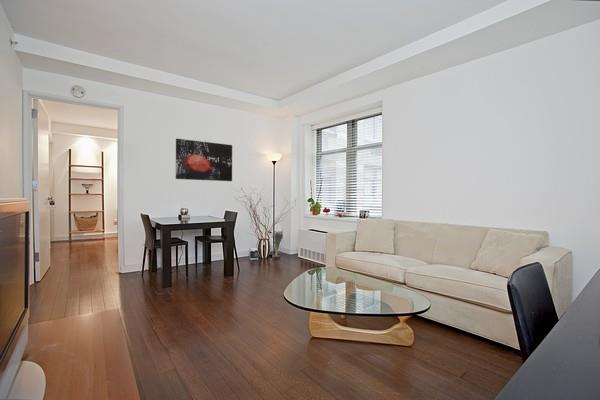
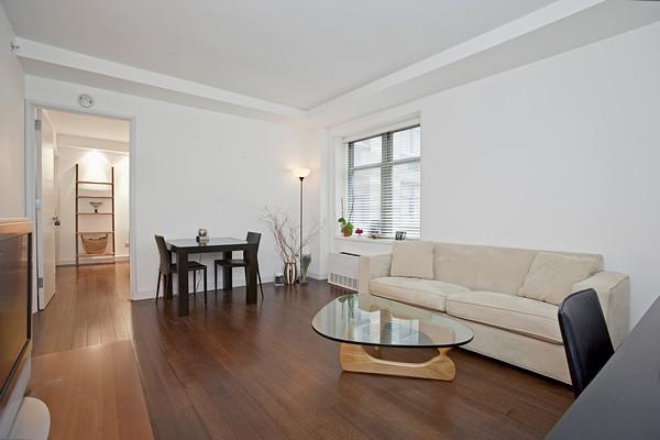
- wall art [175,138,233,182]
